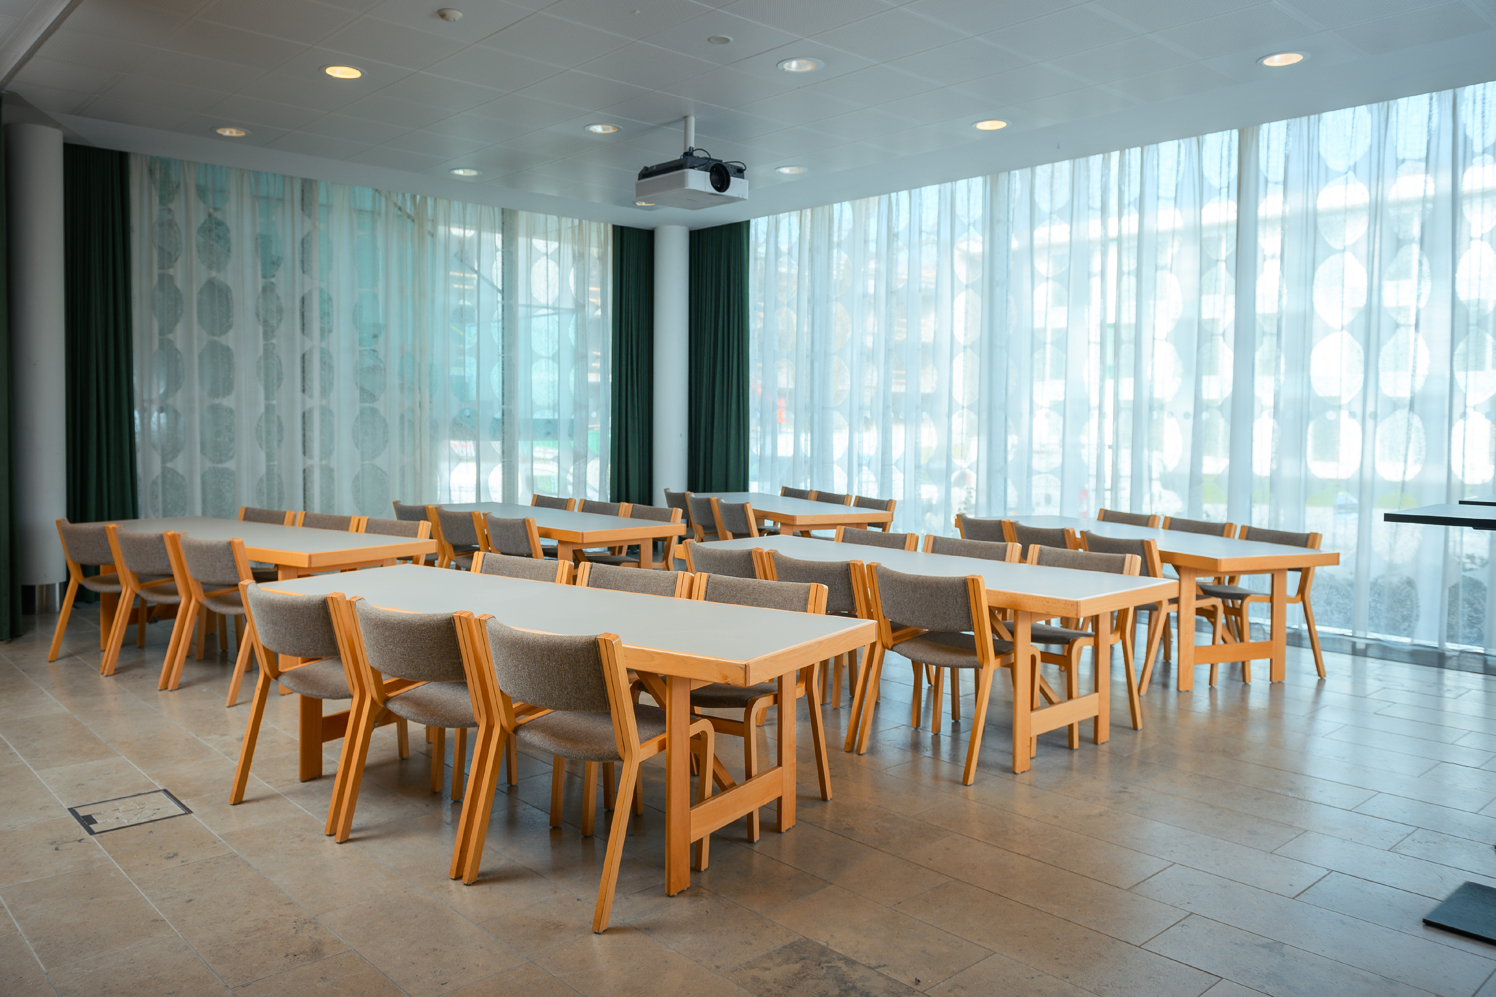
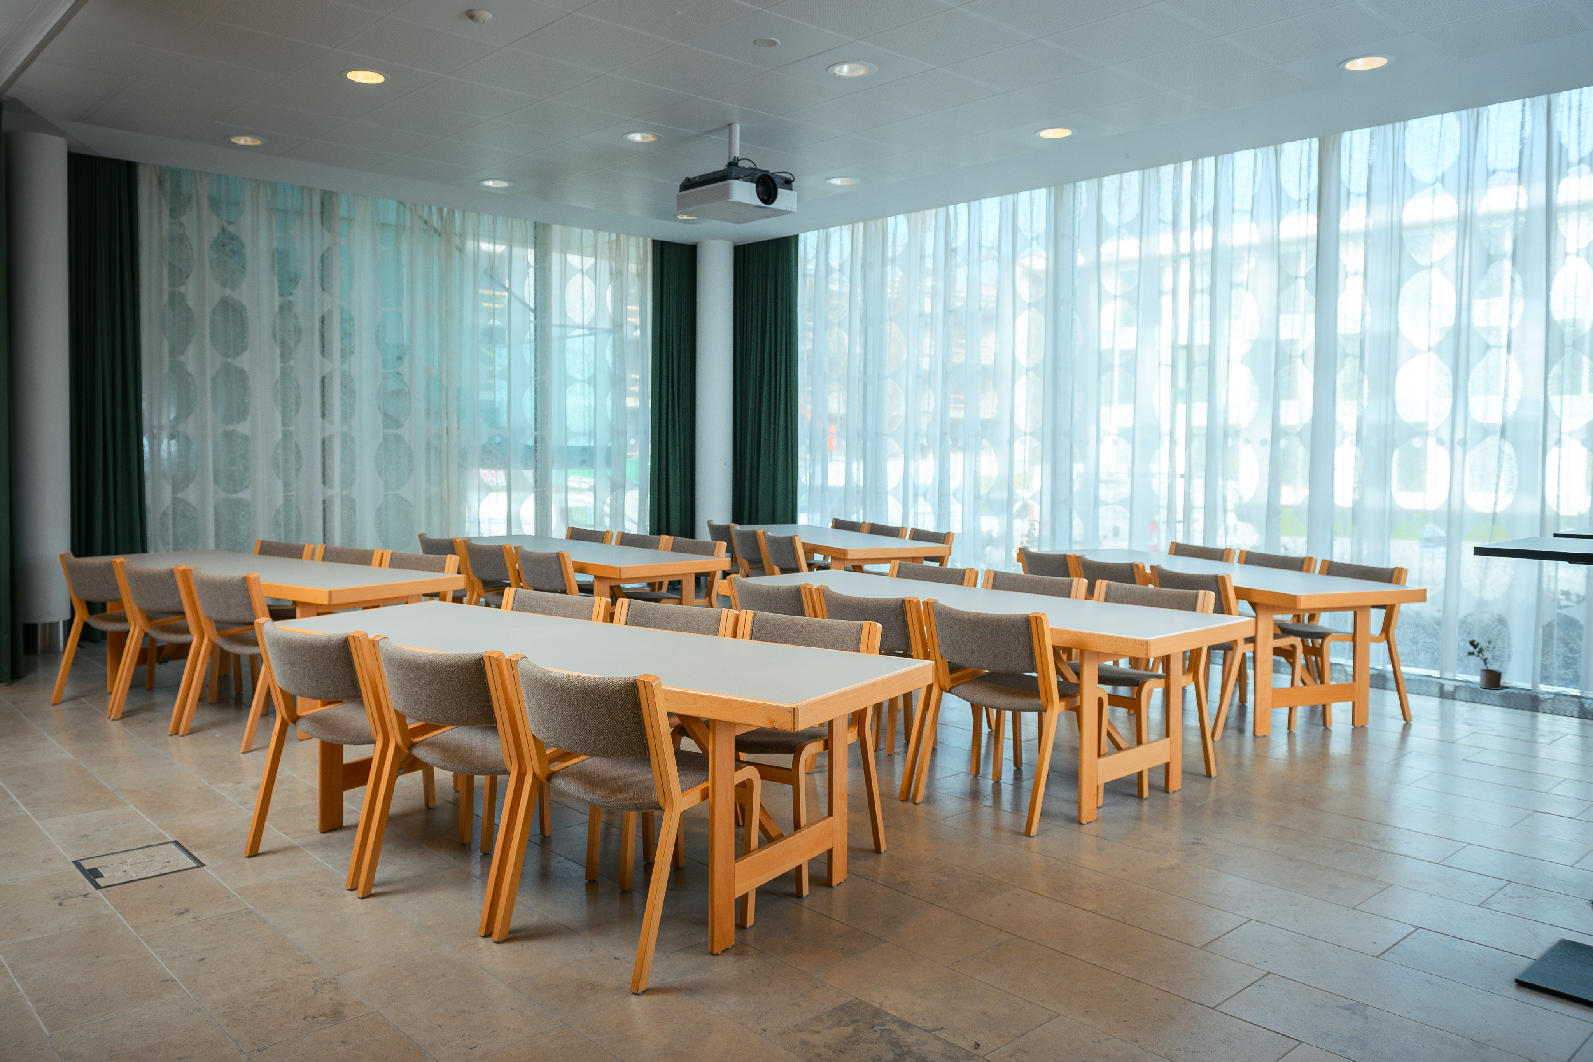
+ potted plant [1466,639,1503,690]
